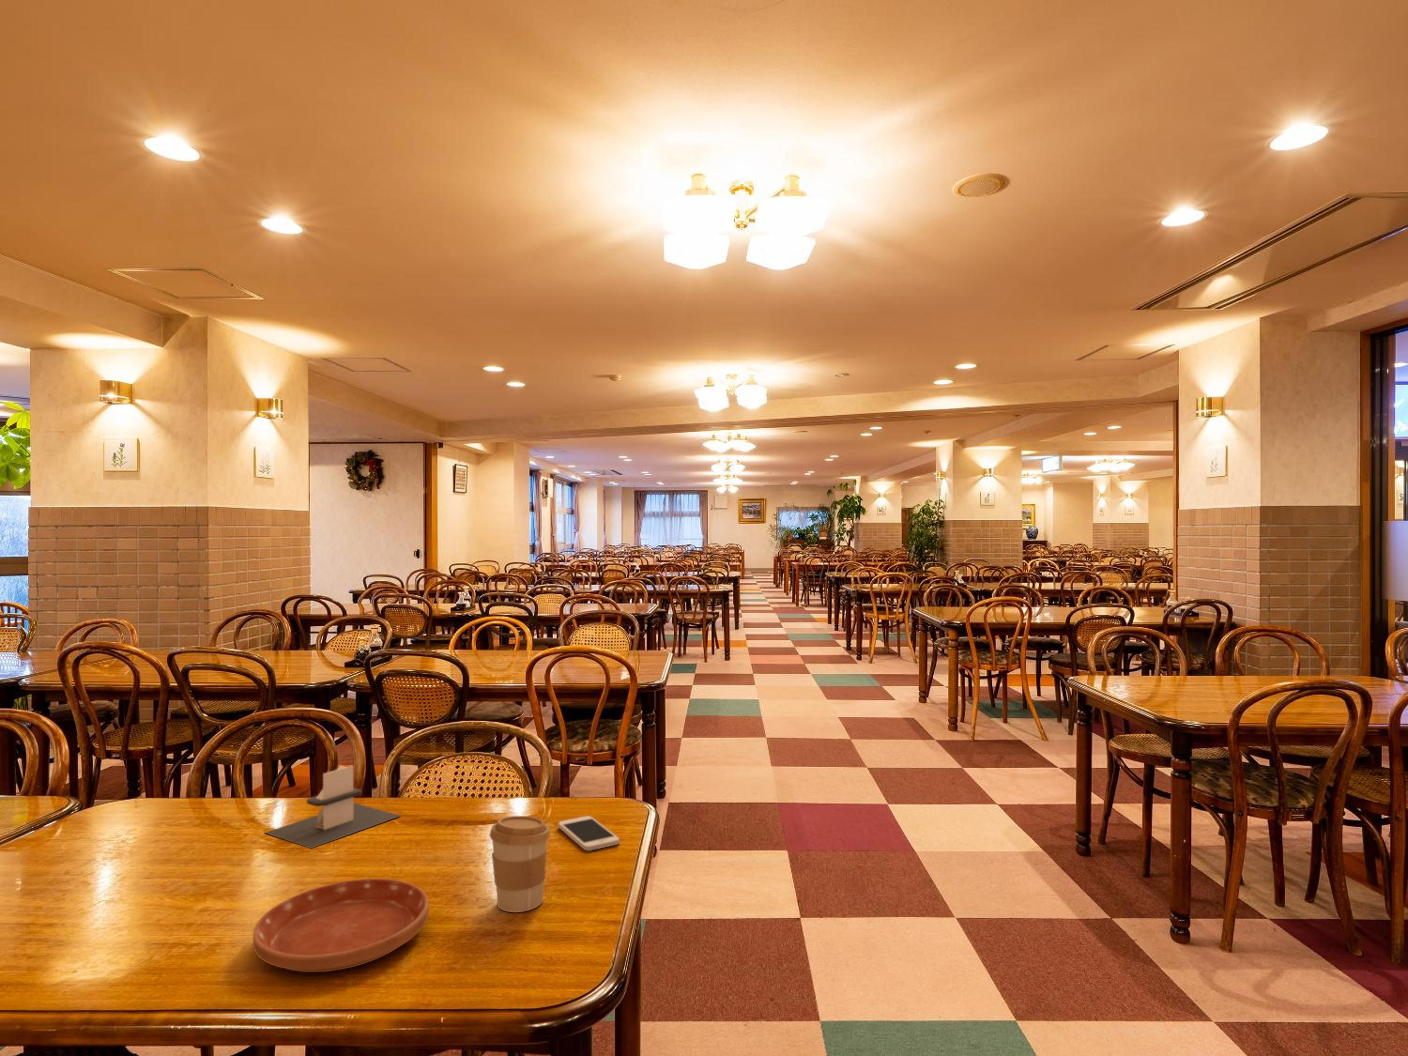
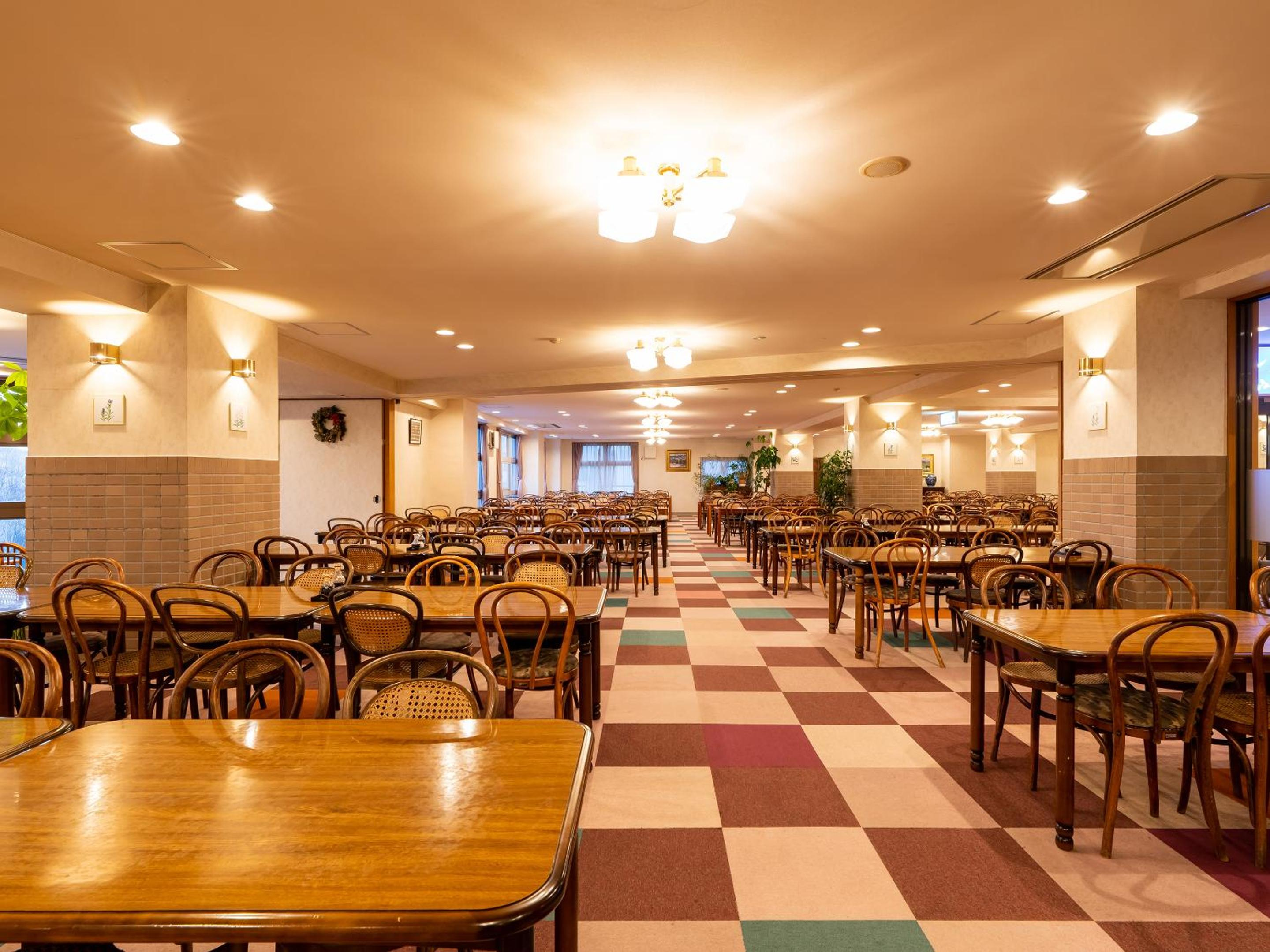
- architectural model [264,765,401,850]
- coffee cup [489,815,551,913]
- saucer [253,879,429,973]
- smartphone [558,815,620,851]
